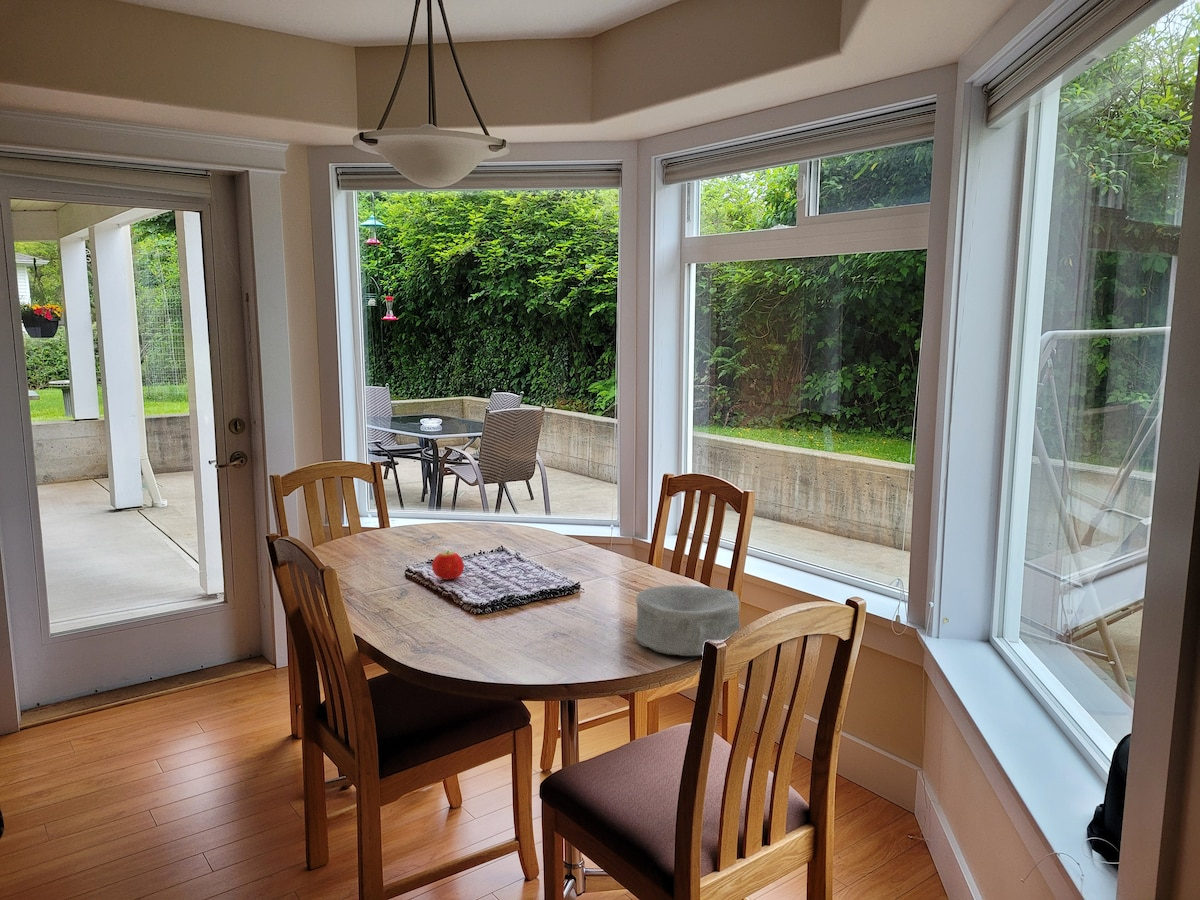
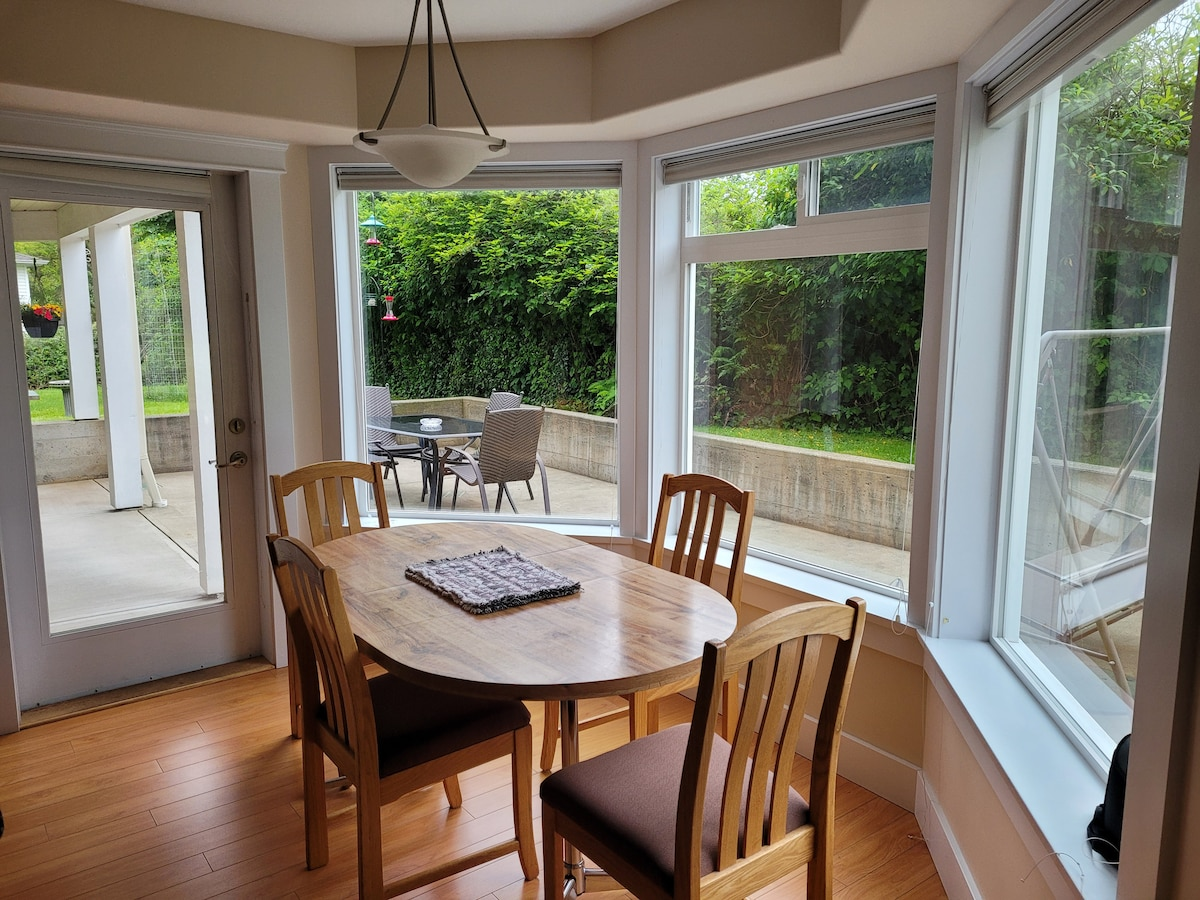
- bowl [634,584,741,657]
- fruit [431,549,465,581]
